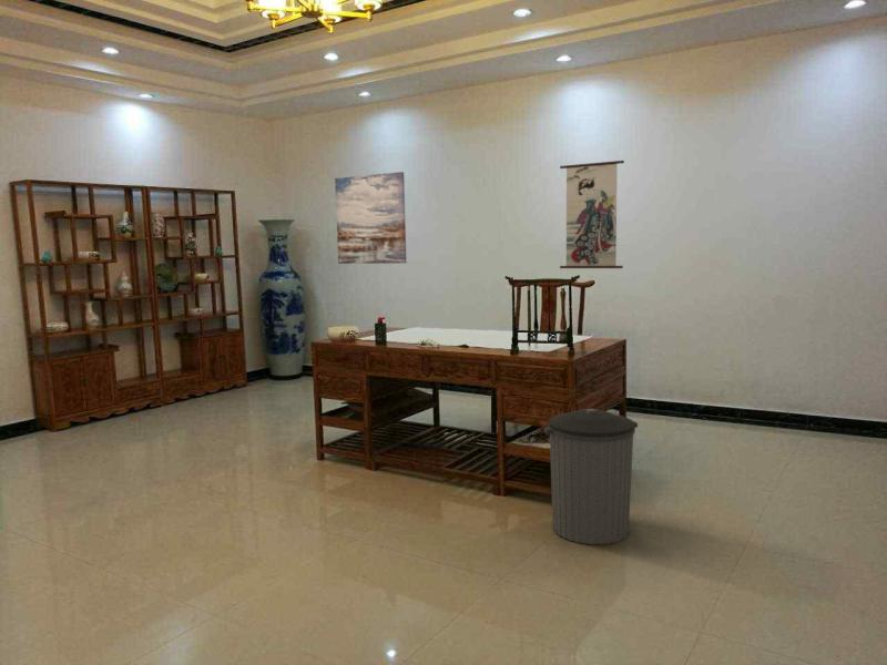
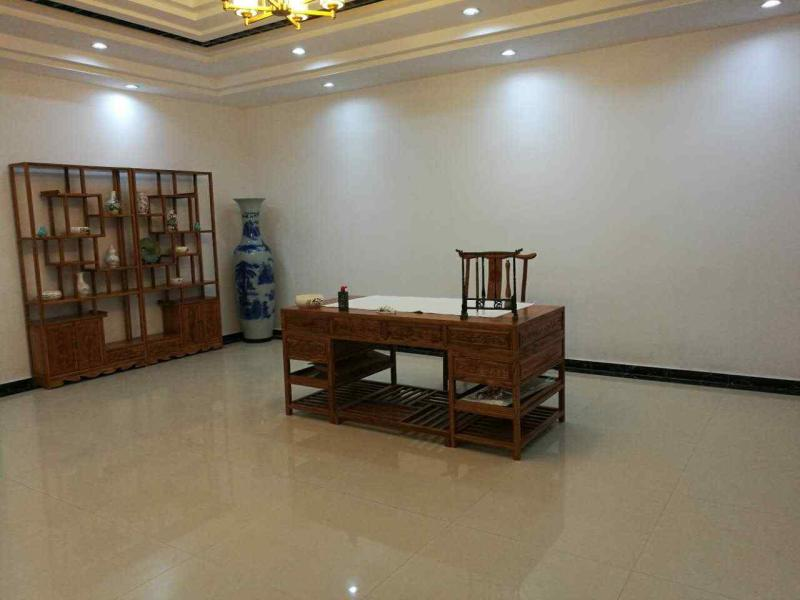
- trash can [543,408,639,545]
- wall scroll [559,146,625,269]
- wall art [334,171,407,265]
